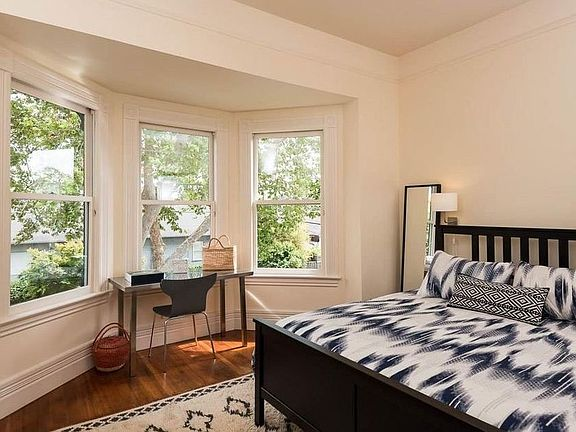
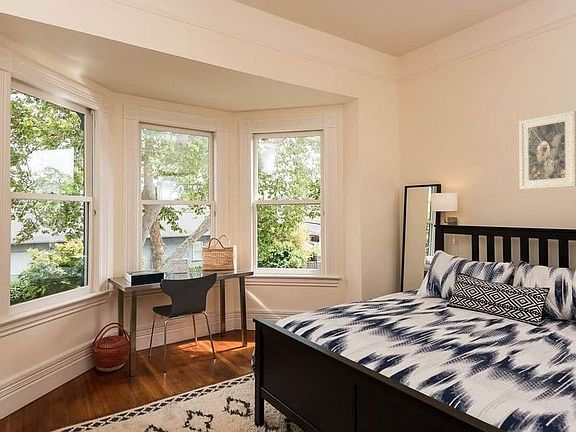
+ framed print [518,110,576,190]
